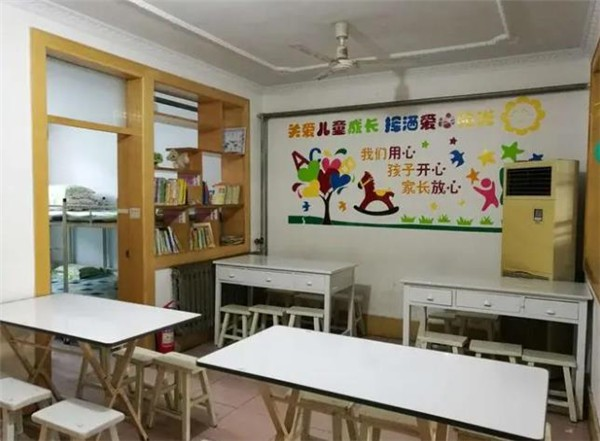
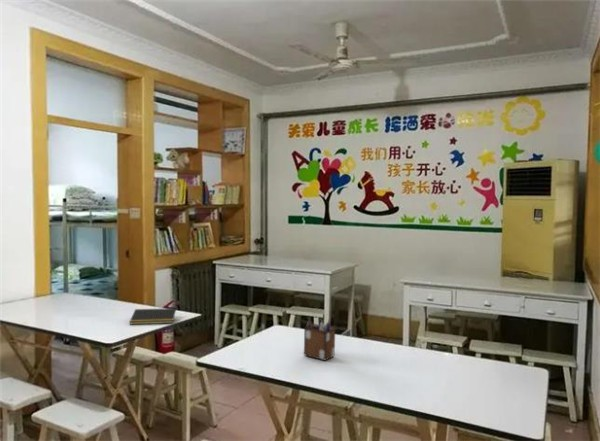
+ desk organizer [303,315,336,362]
+ notepad [128,307,177,326]
